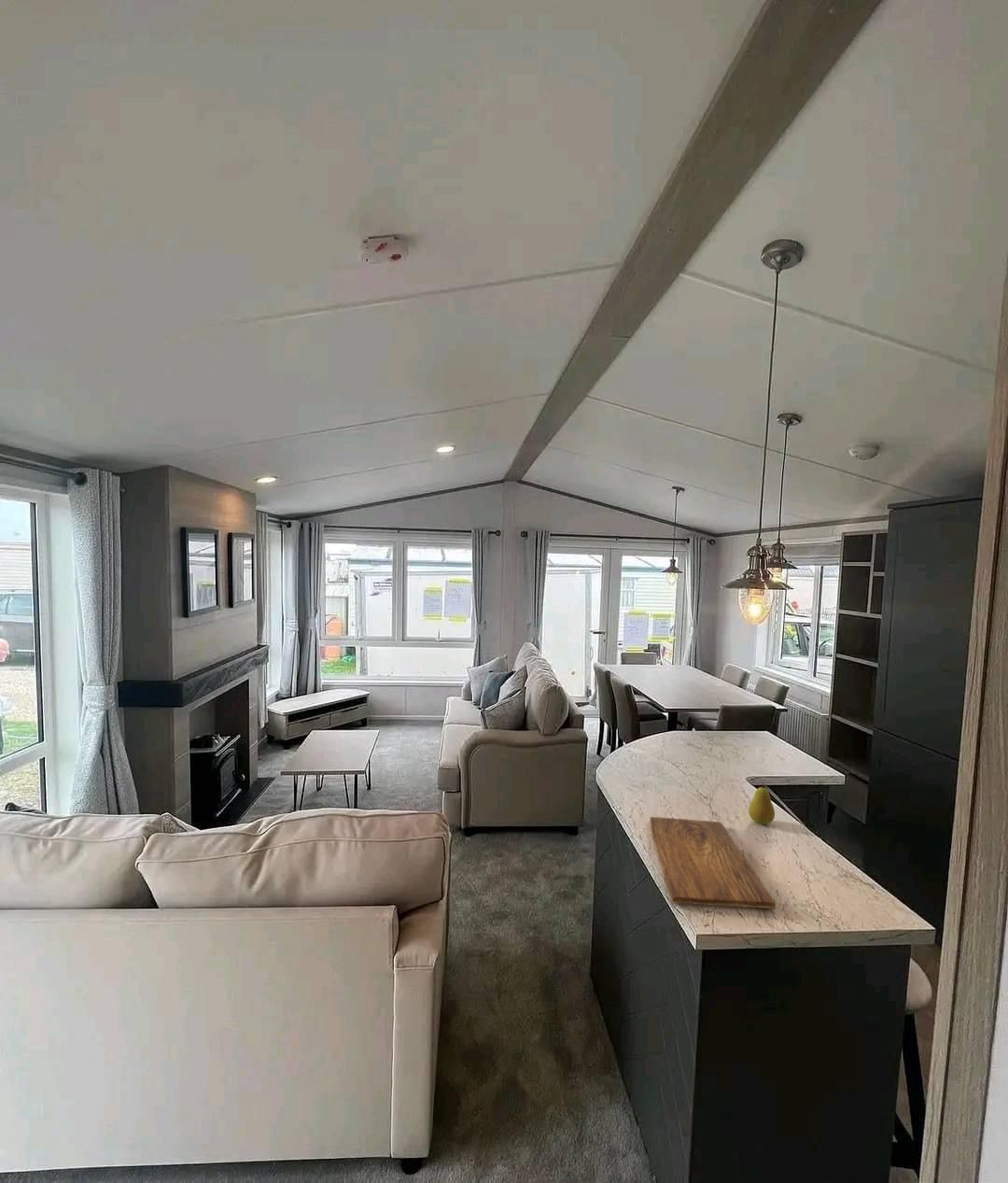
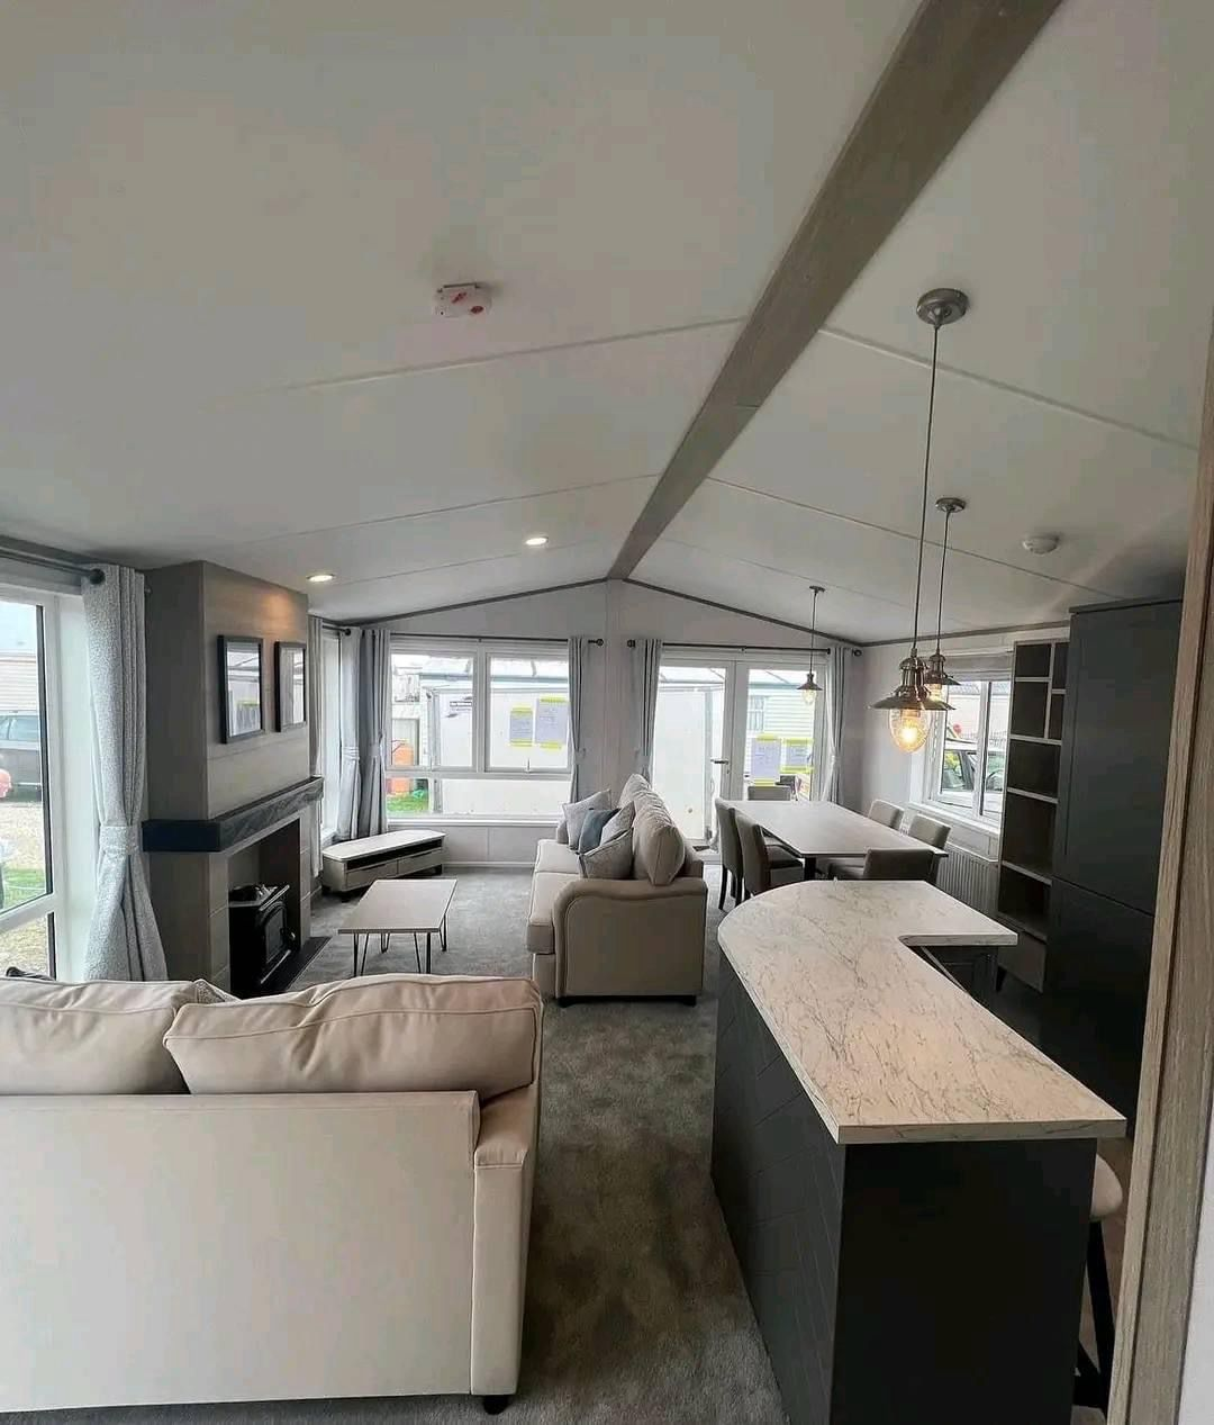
- cutting board [649,816,777,909]
- fruit [748,782,776,825]
